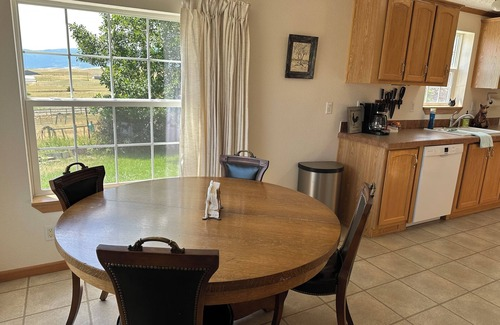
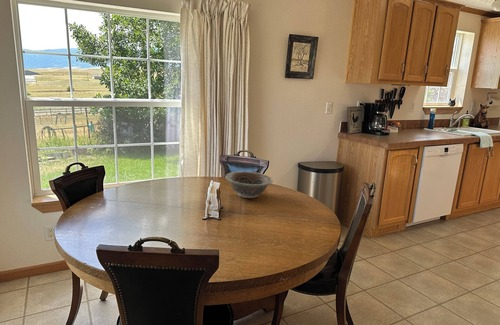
+ decorative bowl [225,170,274,199]
